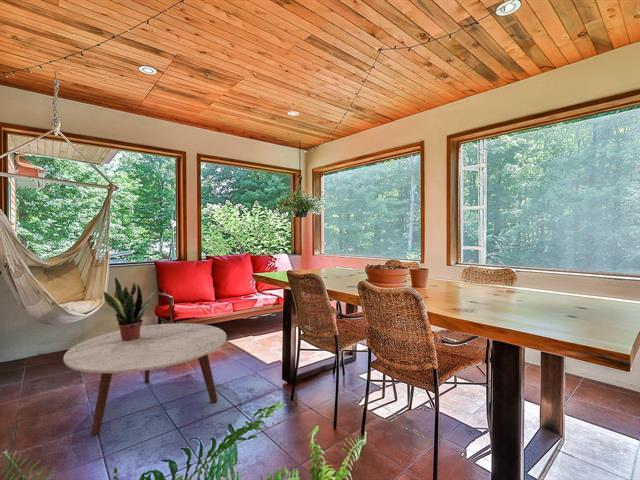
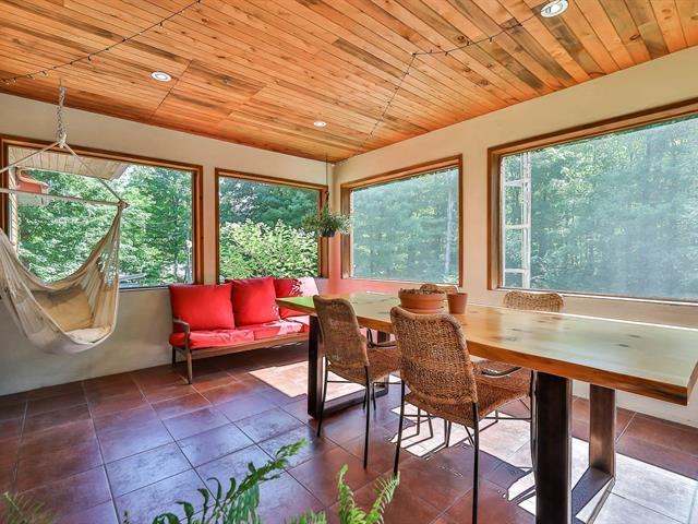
- potted plant [103,276,156,341]
- coffee table [62,322,227,436]
